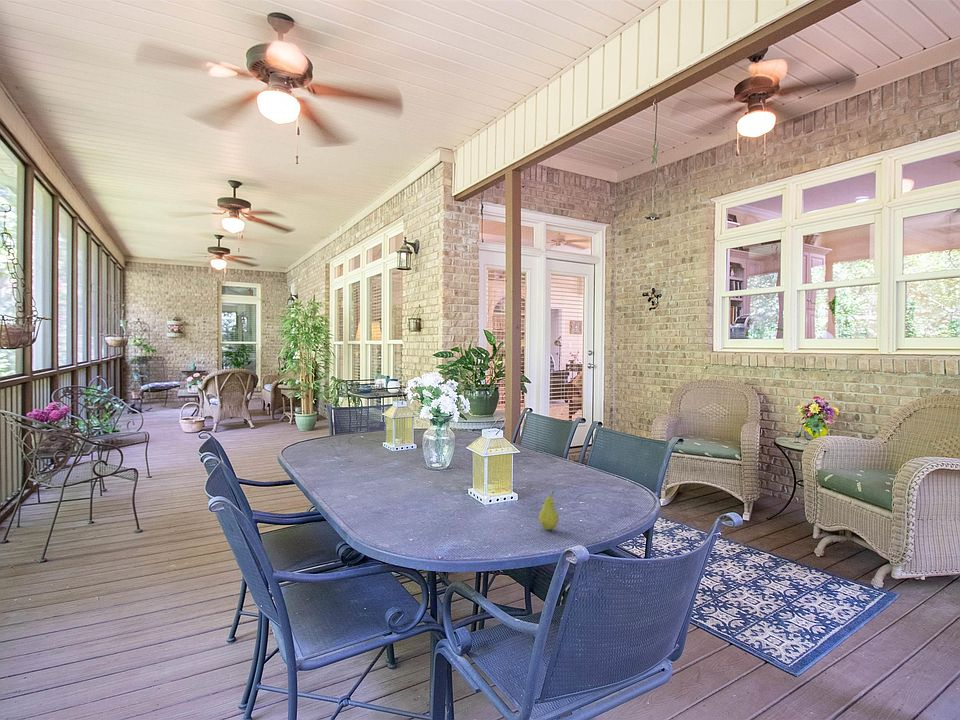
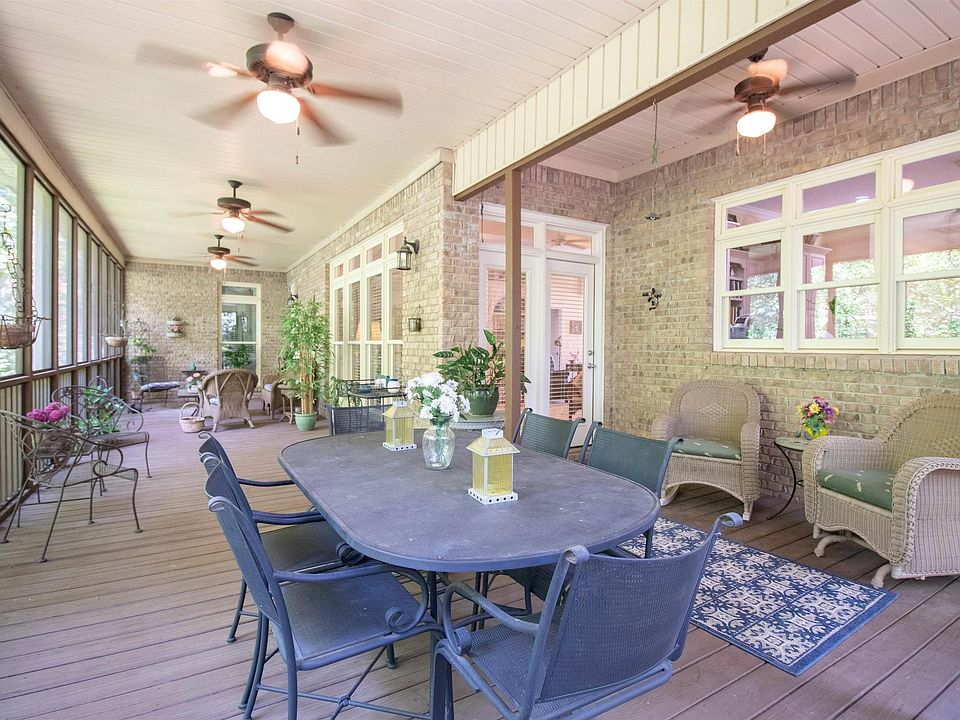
- fruit [538,490,559,531]
